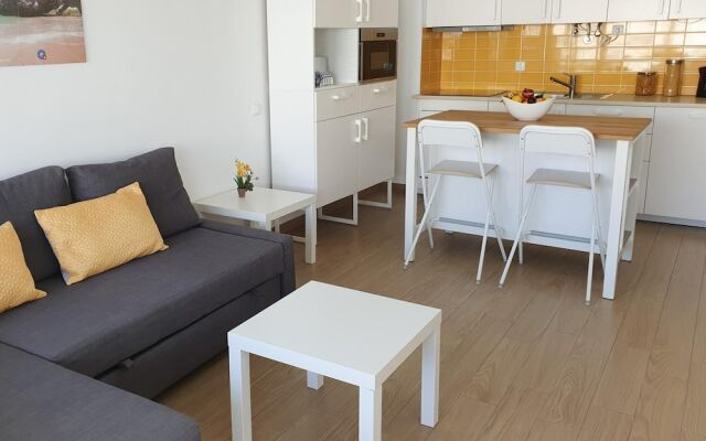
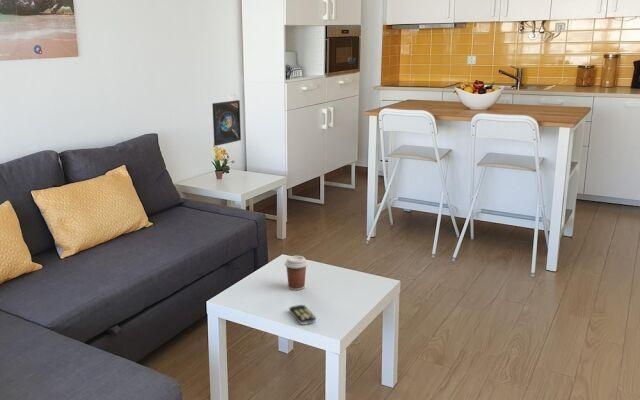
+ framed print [211,99,242,147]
+ coffee cup [284,255,309,291]
+ remote control [288,304,317,326]
